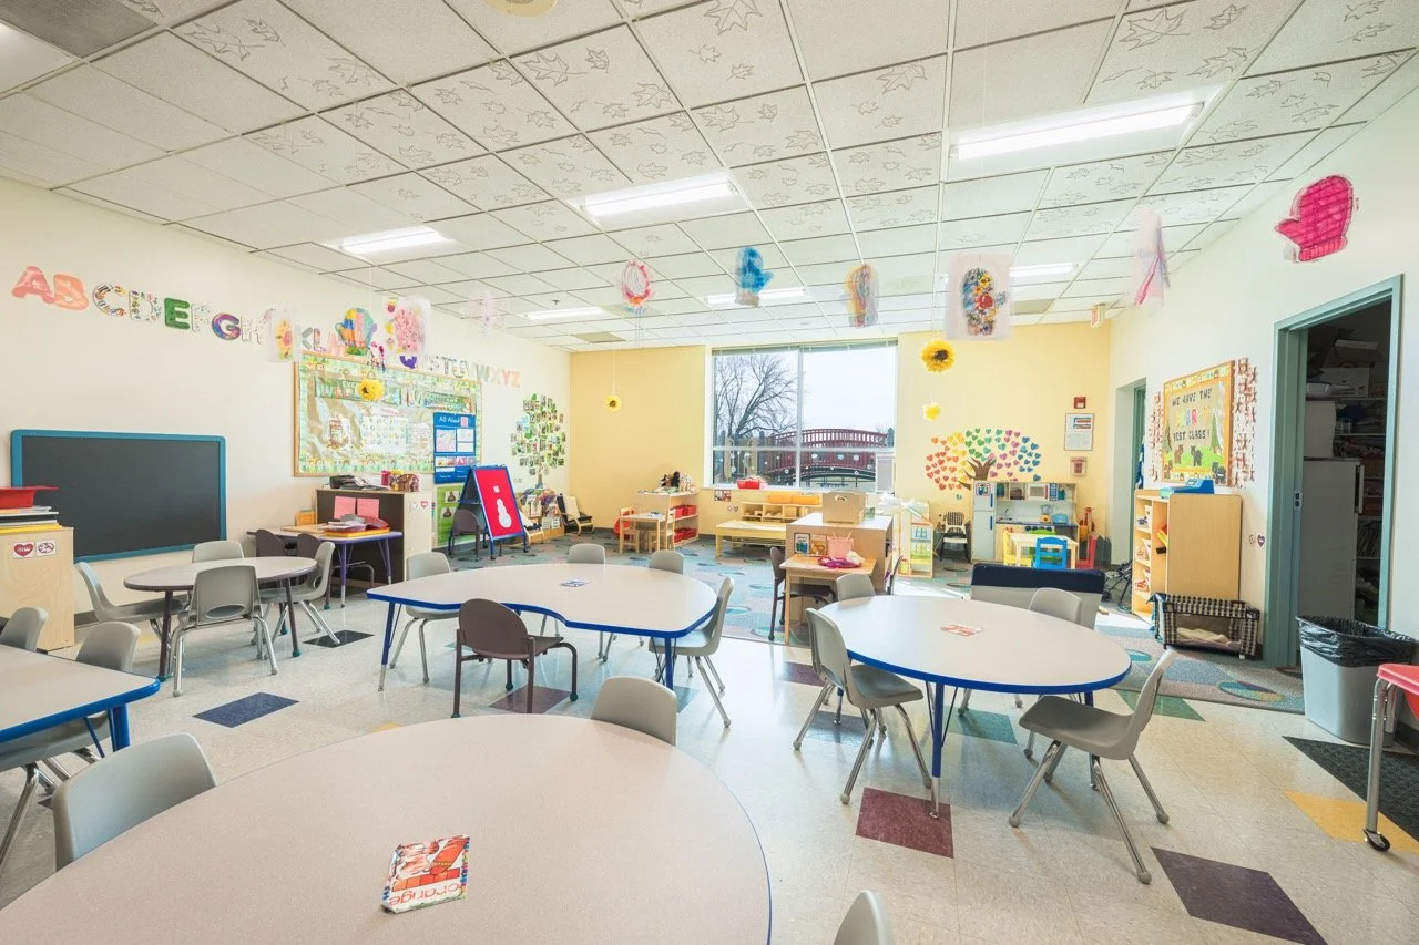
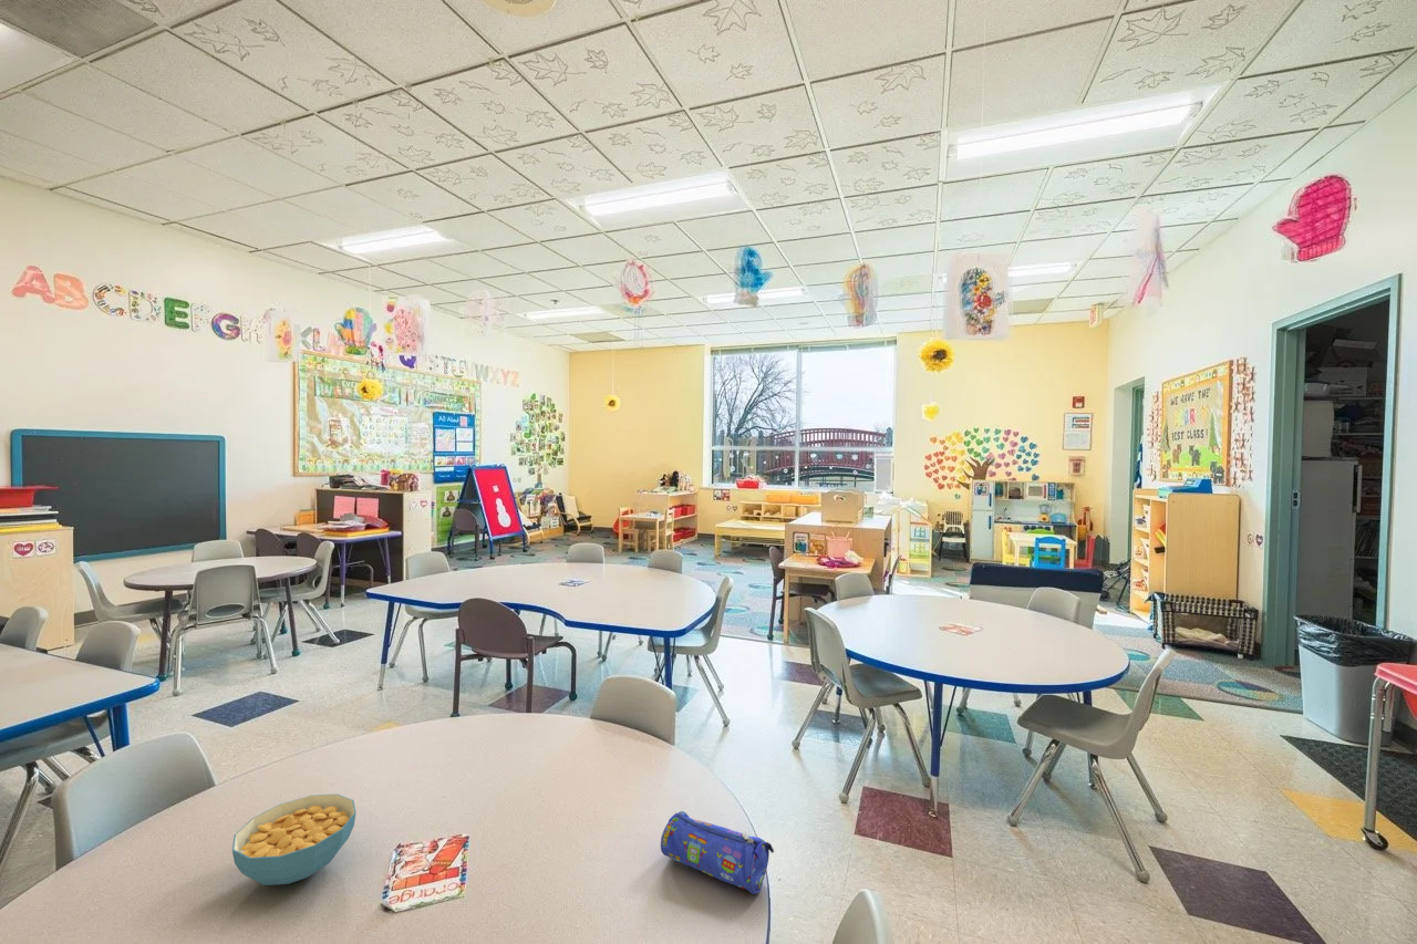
+ cereal bowl [231,793,358,886]
+ pencil case [660,810,775,895]
